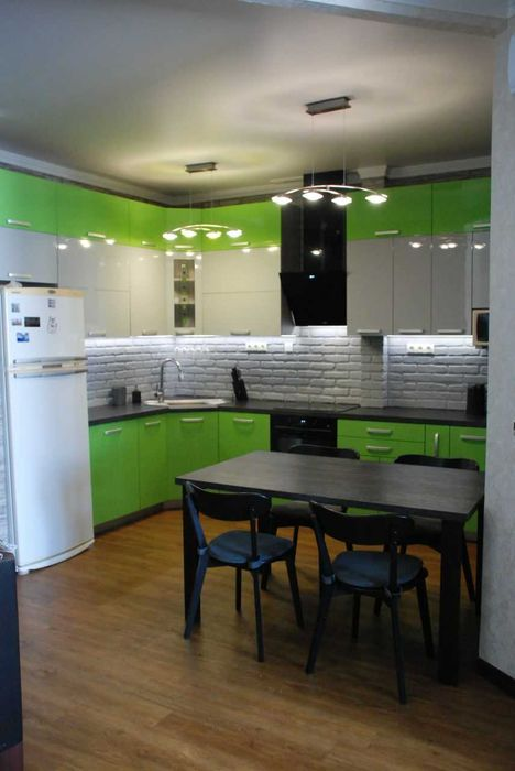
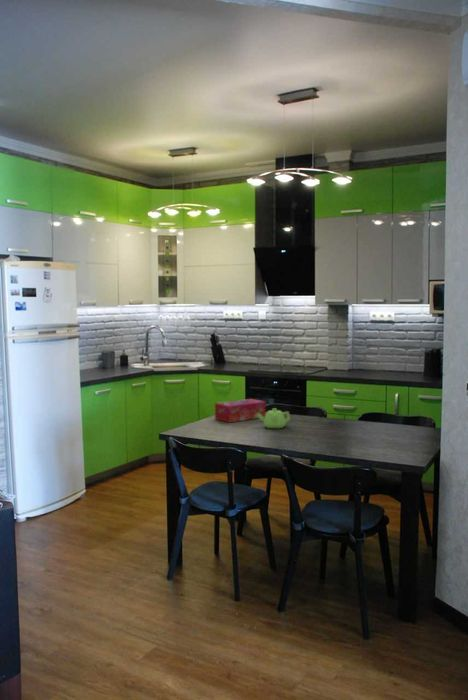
+ tissue box [214,398,267,423]
+ teapot [257,407,291,429]
